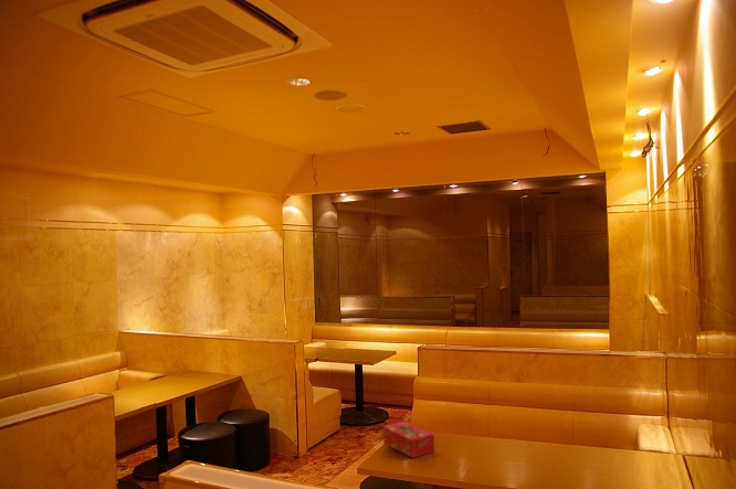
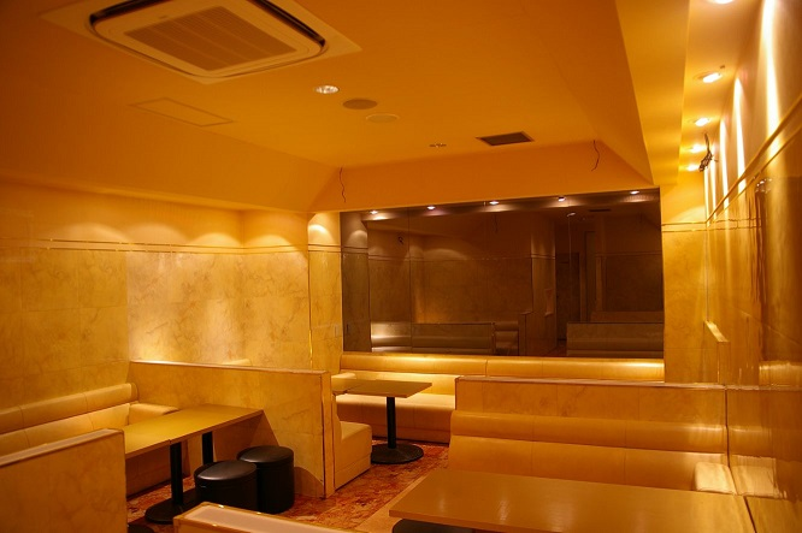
- tissue box [381,421,435,459]
